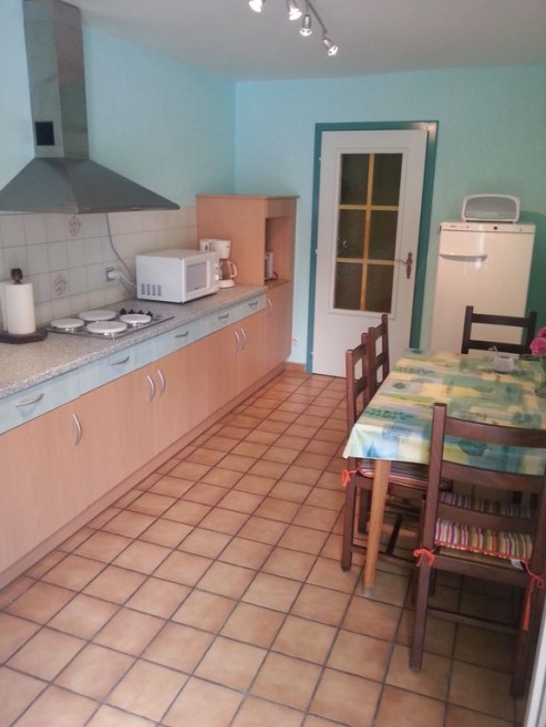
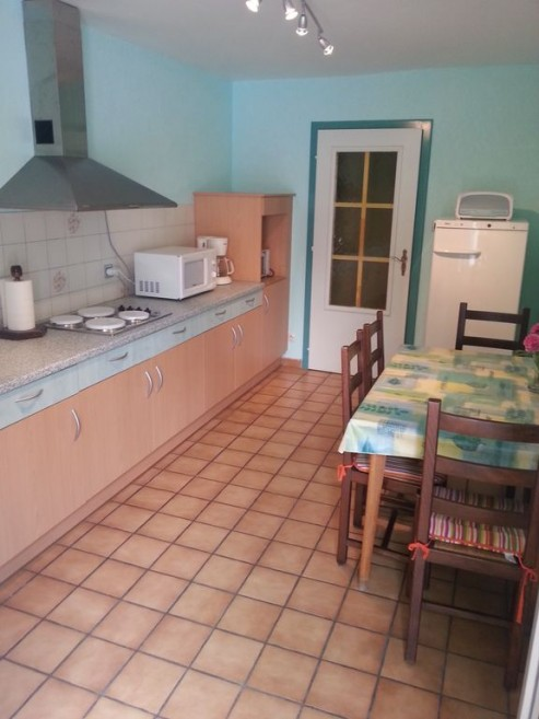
- mug [487,345,515,373]
